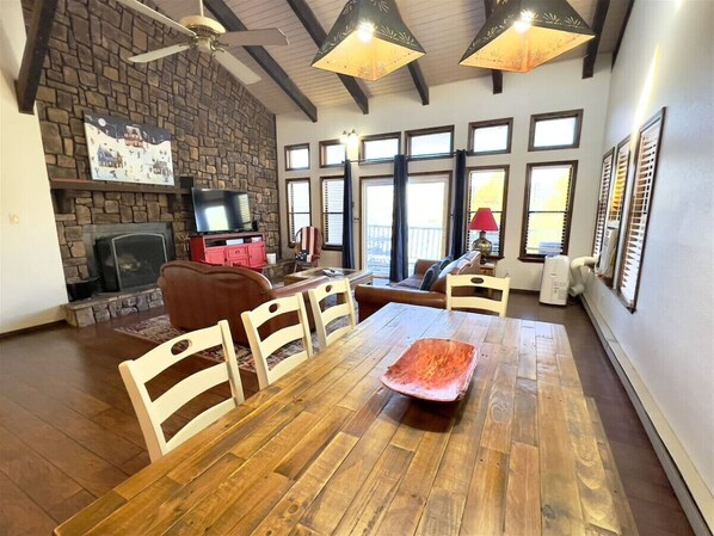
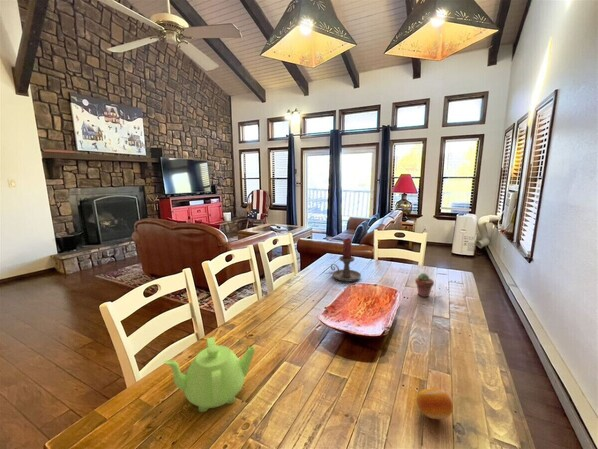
+ fruit [416,387,454,421]
+ potted succulent [414,272,435,298]
+ teapot [162,336,256,413]
+ candle holder [330,237,362,283]
